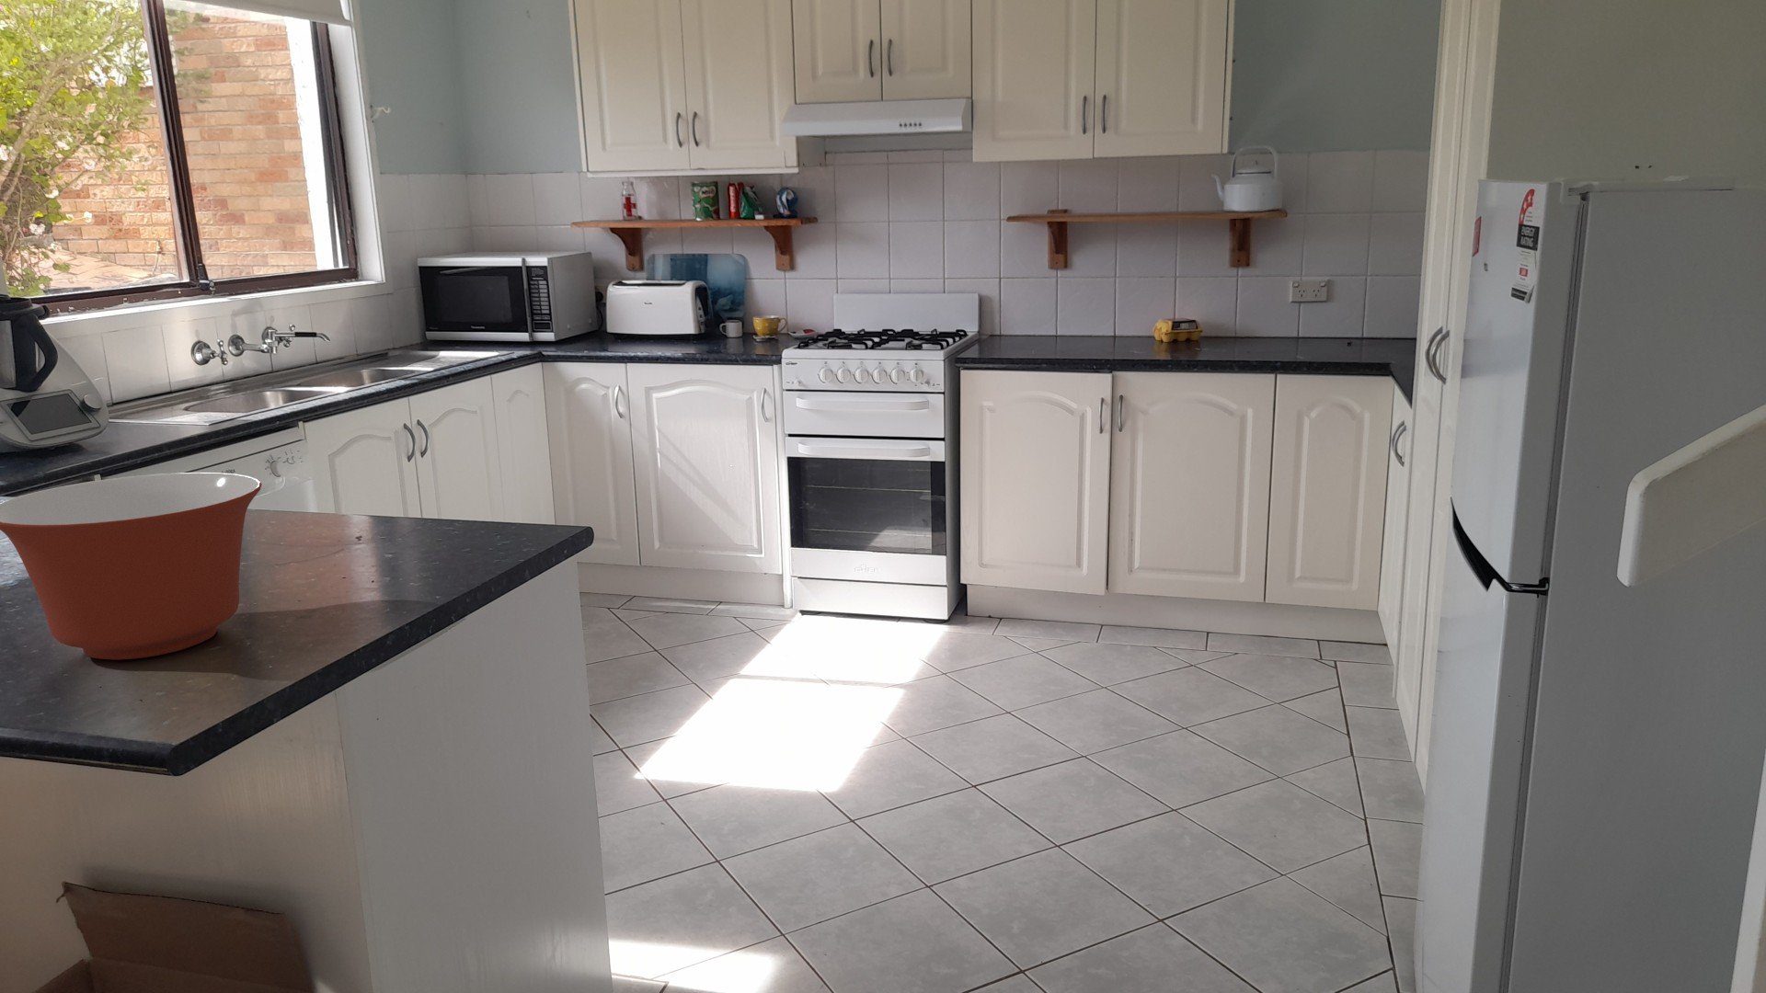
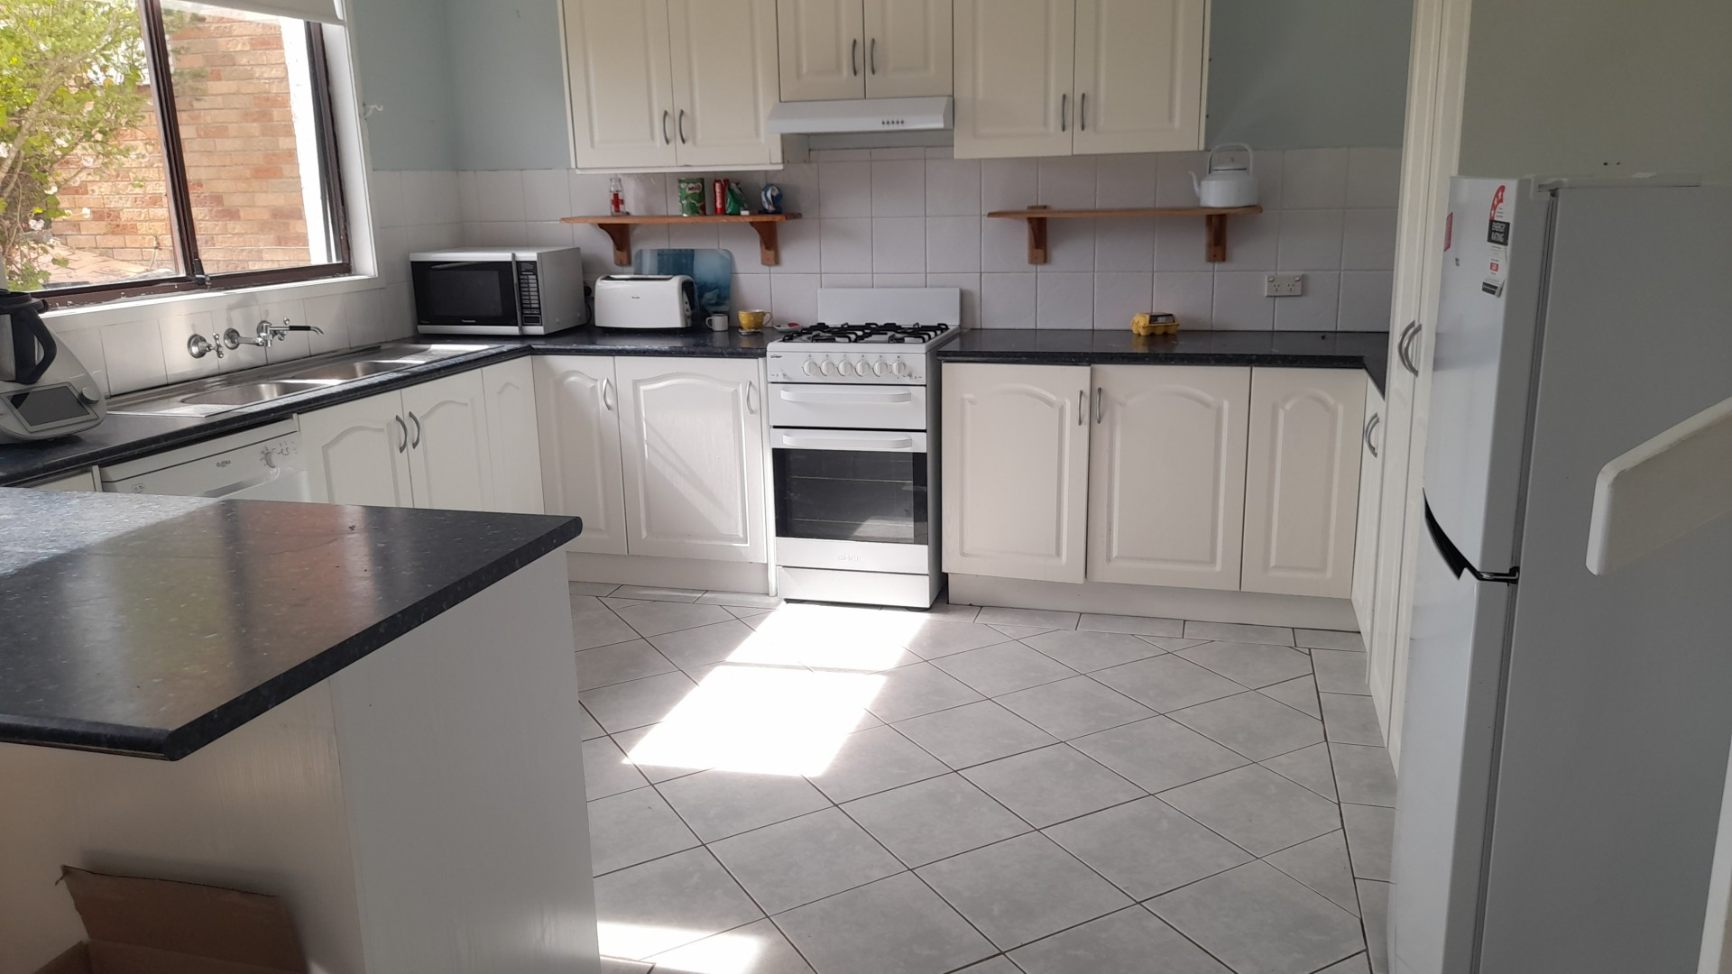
- mixing bowl [0,472,263,661]
